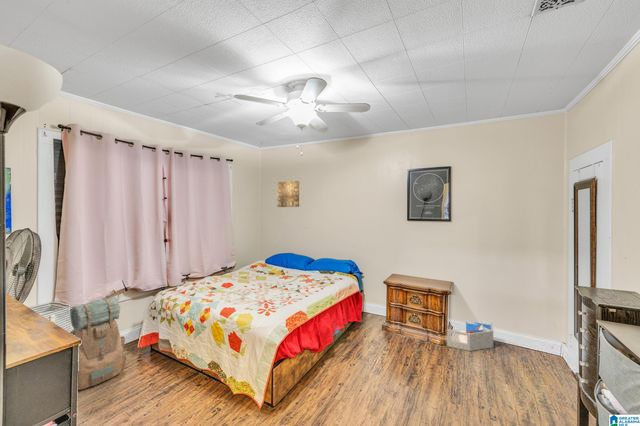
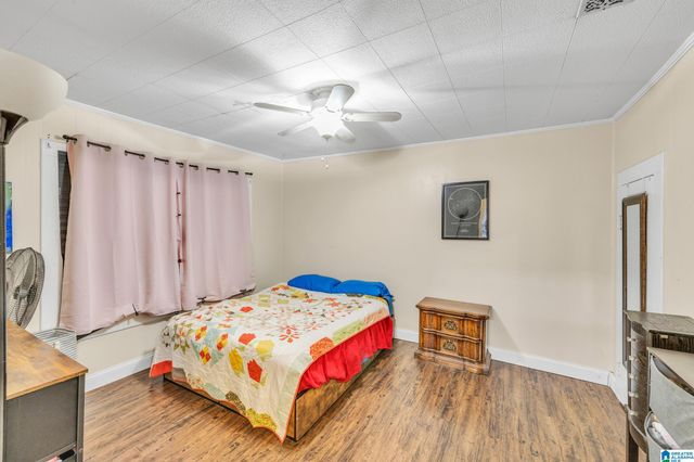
- storage bin [446,320,494,352]
- wall art [276,180,300,208]
- backpack [69,296,127,391]
